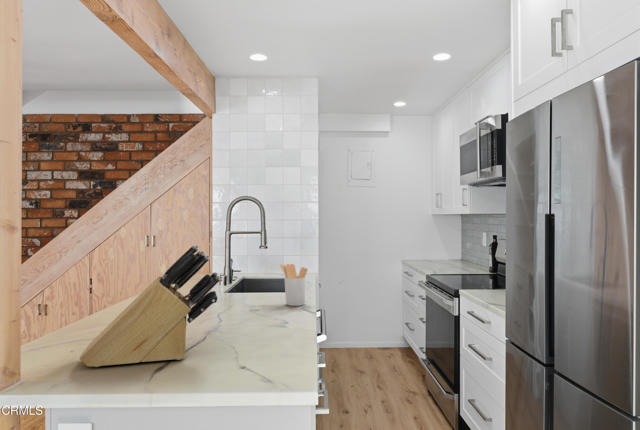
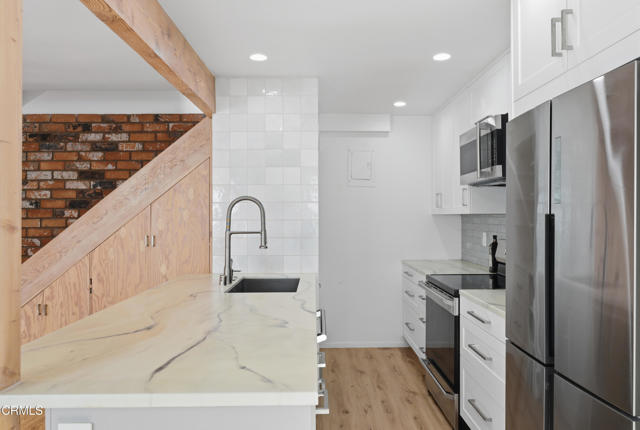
- utensil holder [279,263,309,307]
- knife block [79,244,222,368]
